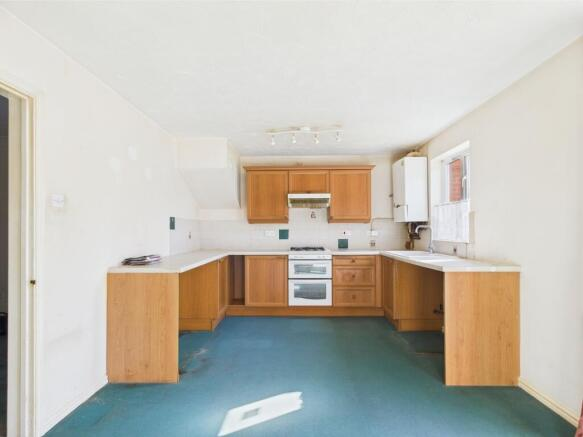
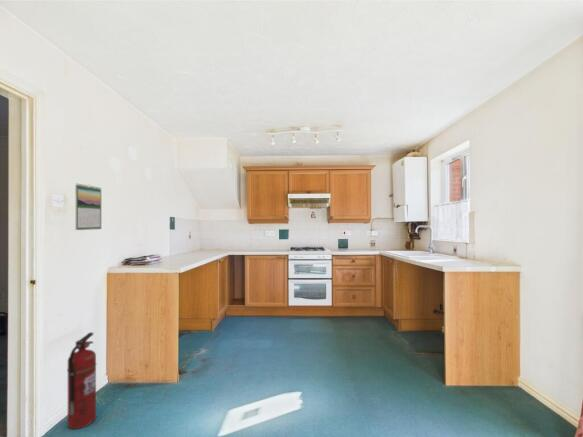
+ calendar [74,183,102,231]
+ fire extinguisher [66,331,97,430]
